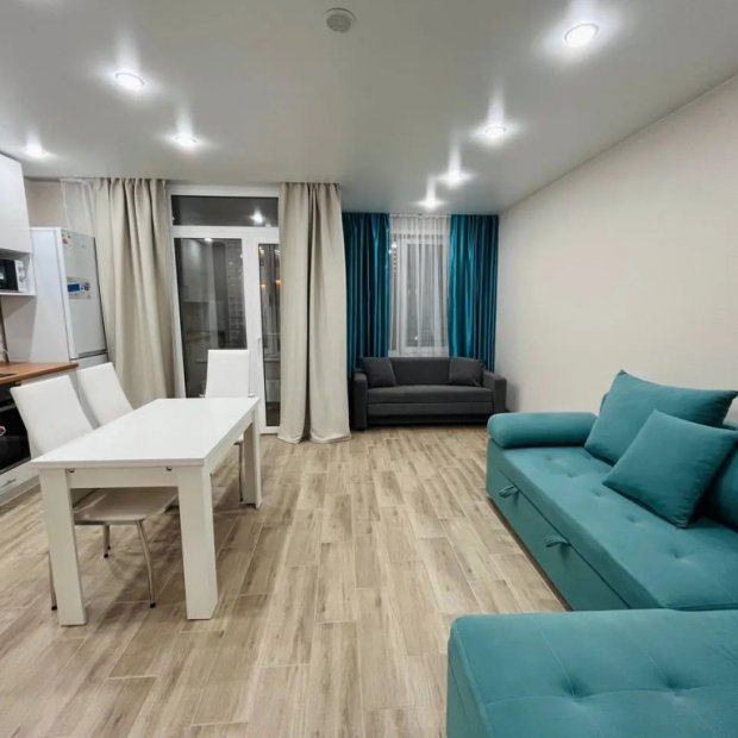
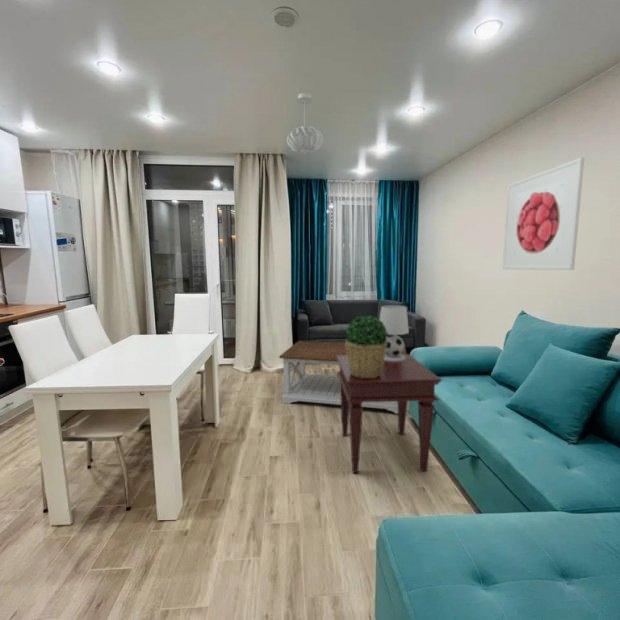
+ side table [336,353,443,474]
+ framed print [502,157,585,271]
+ potted plant [345,314,389,378]
+ table lamp [379,305,410,361]
+ coffee table [278,340,407,415]
+ pendant light [286,92,324,155]
